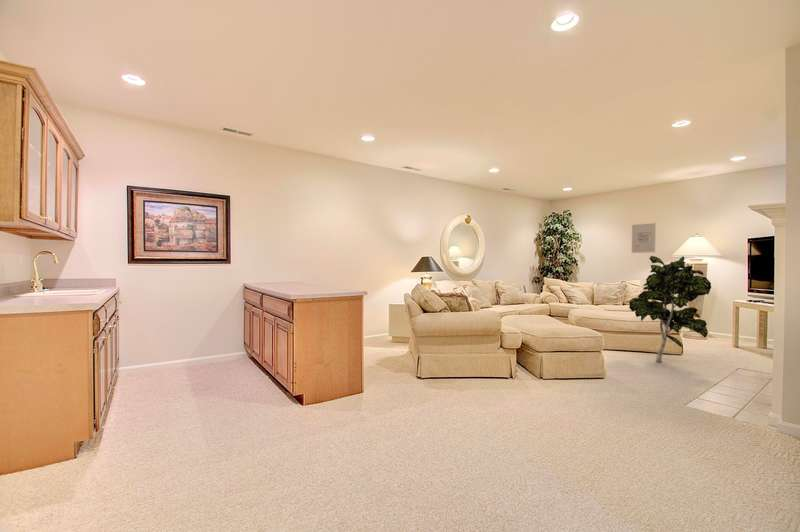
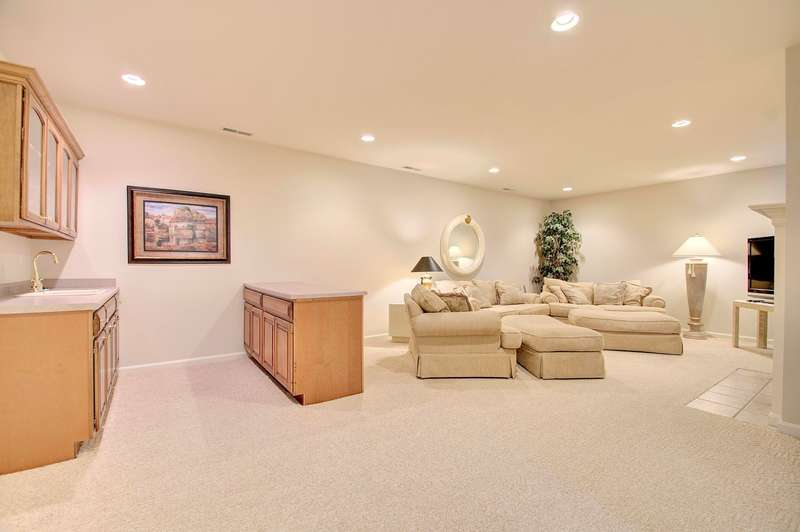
- wall art [631,222,656,254]
- indoor plant [628,255,712,364]
